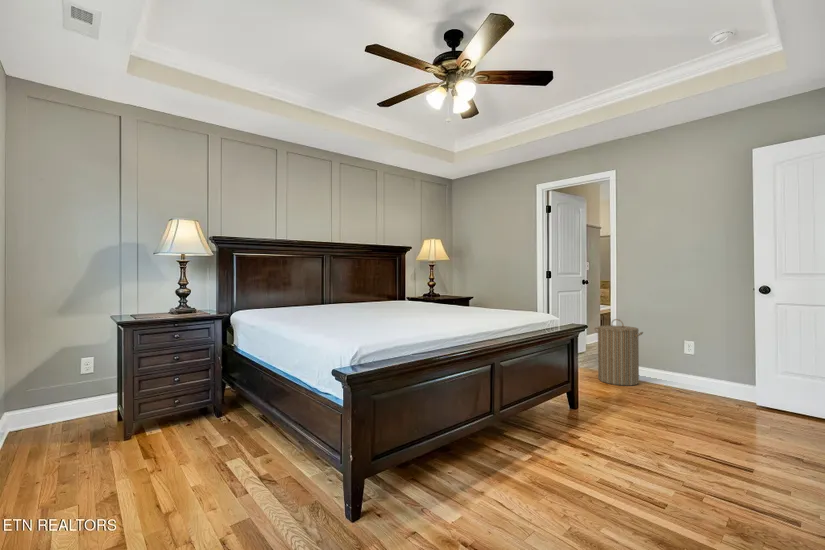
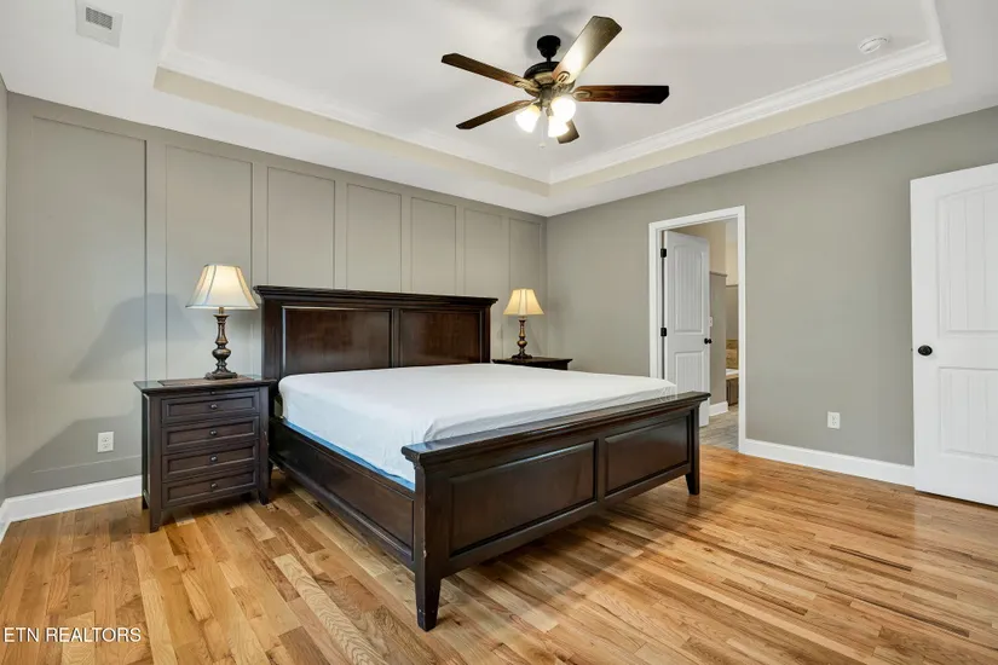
- laundry hamper [594,318,644,387]
